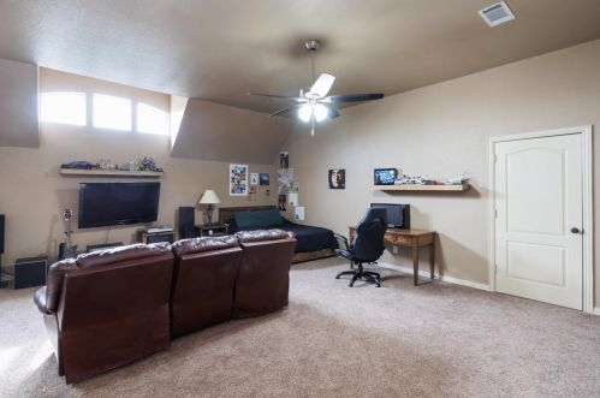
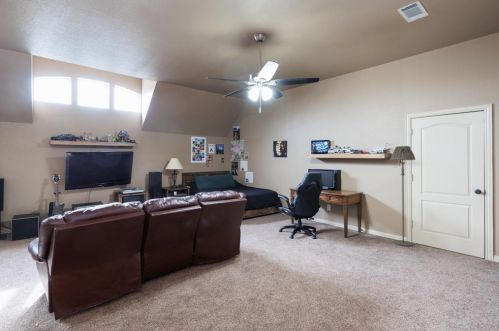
+ floor lamp [389,145,416,247]
